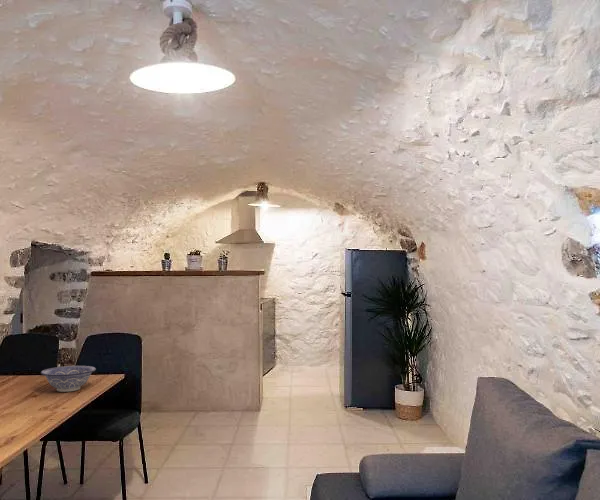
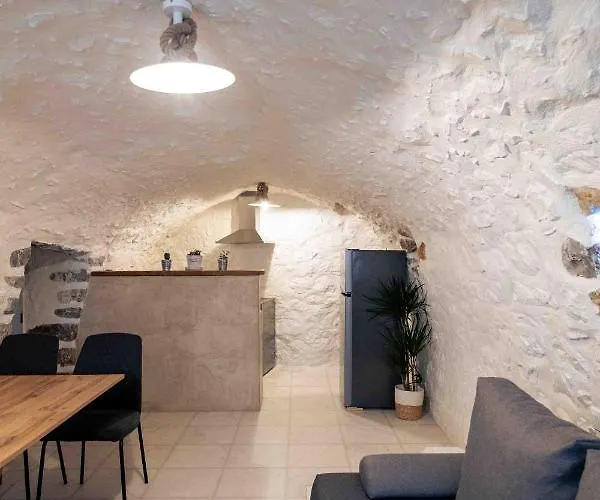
- decorative bowl [40,365,97,393]
